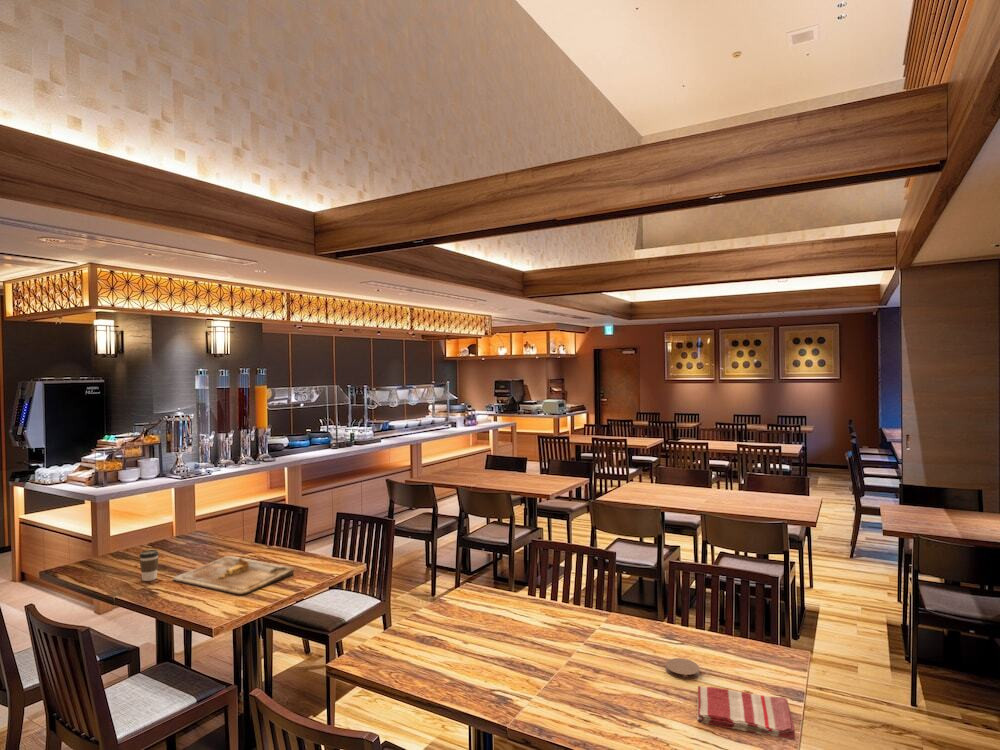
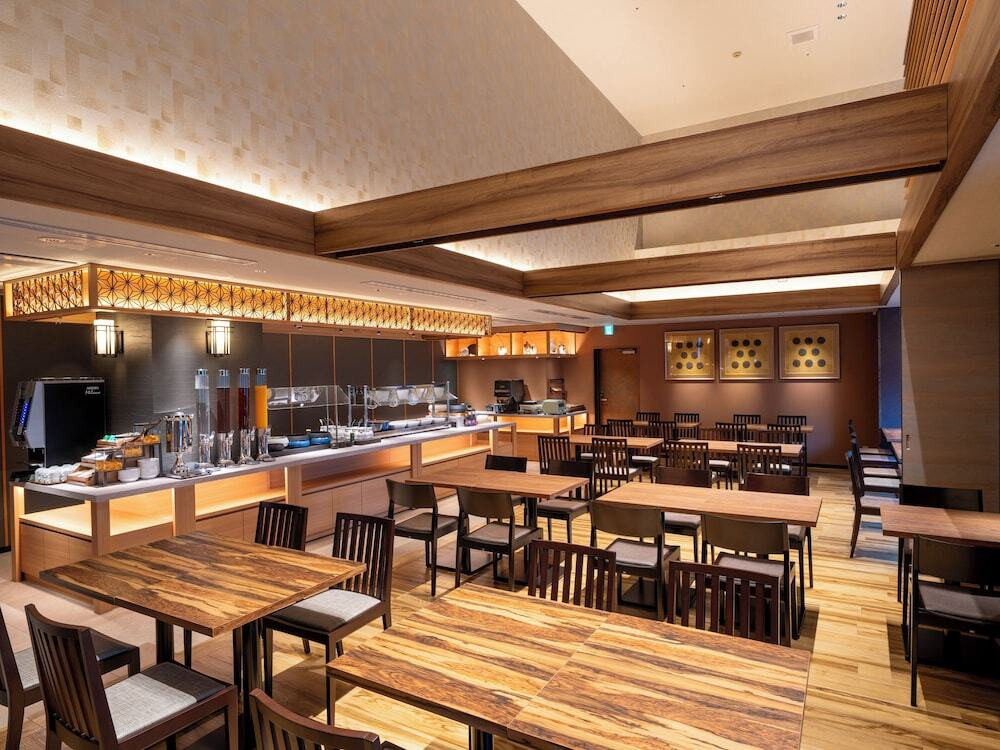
- cutting board [172,555,295,596]
- dish towel [696,685,796,741]
- coffee cup [138,549,160,582]
- coaster [665,657,701,680]
